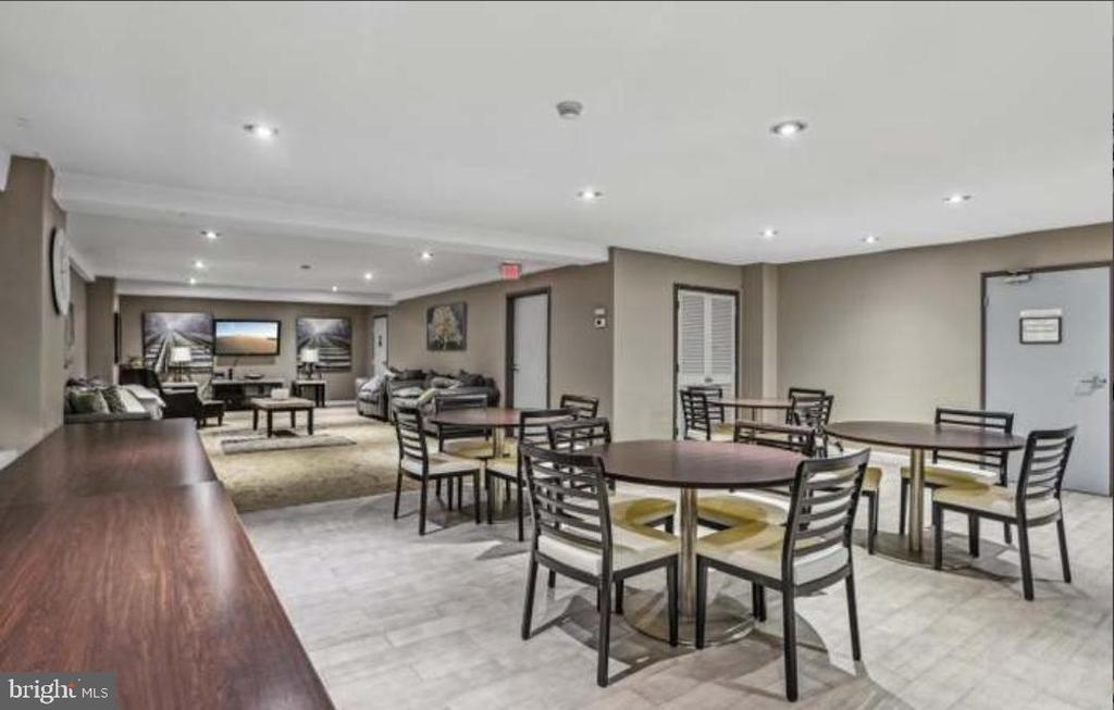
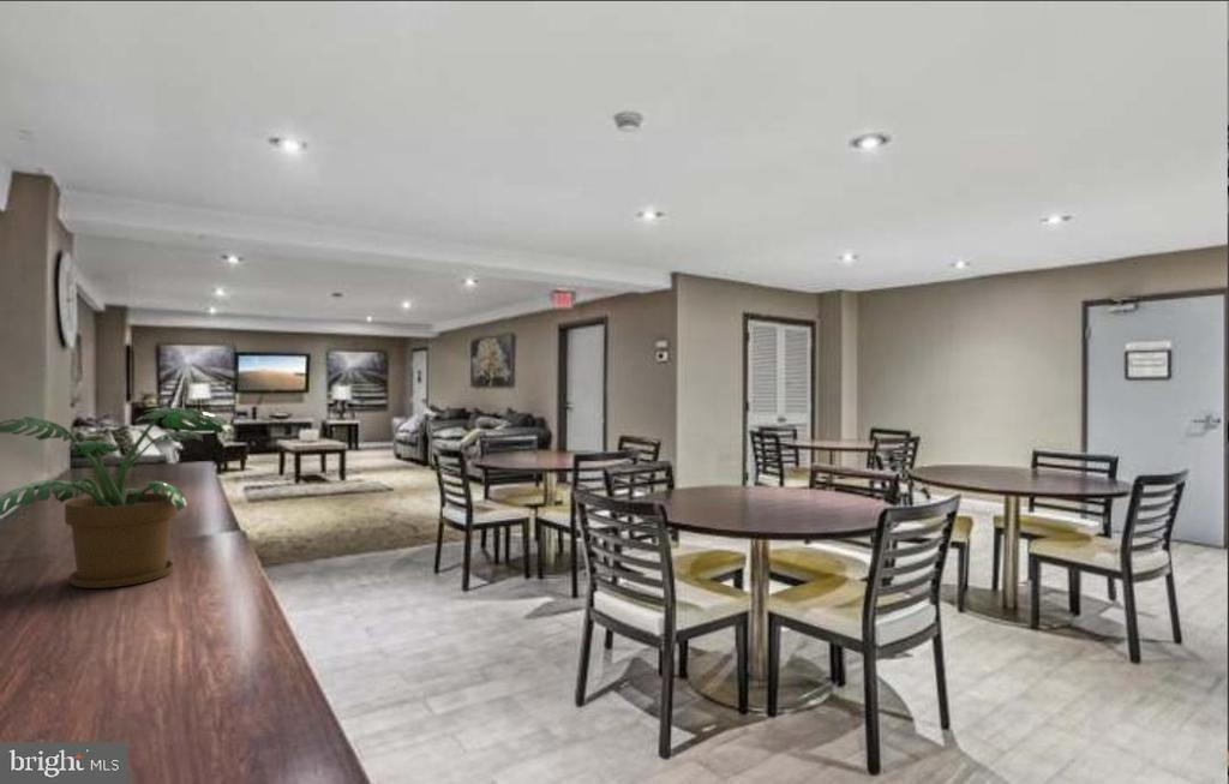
+ potted plant [0,406,234,590]
